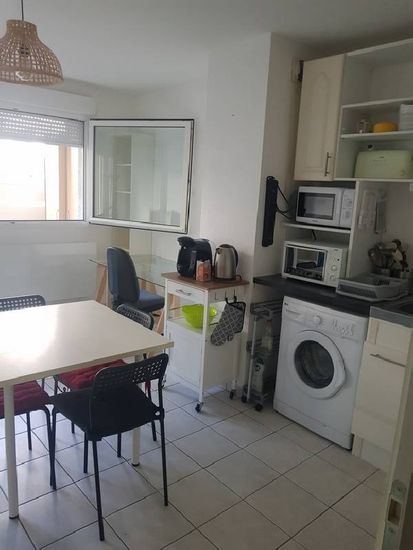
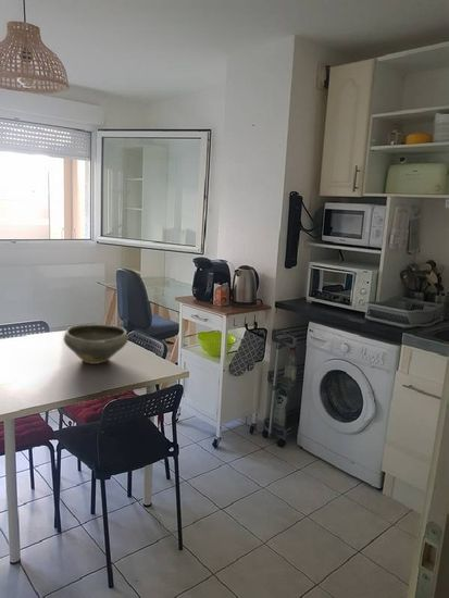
+ bowl [63,324,129,365]
